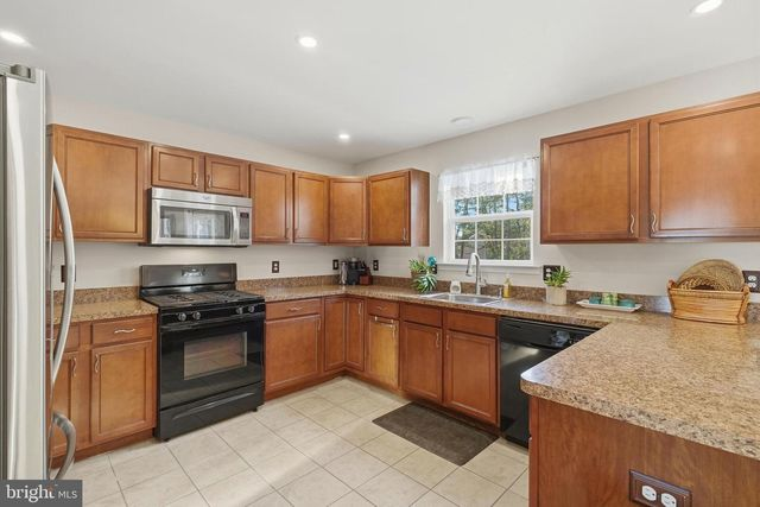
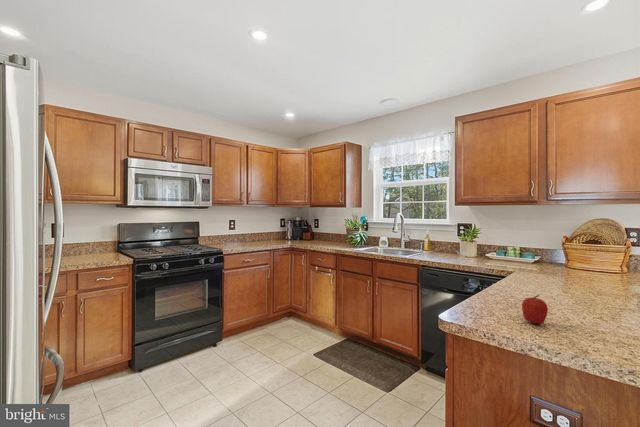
+ fruit [521,294,549,325]
